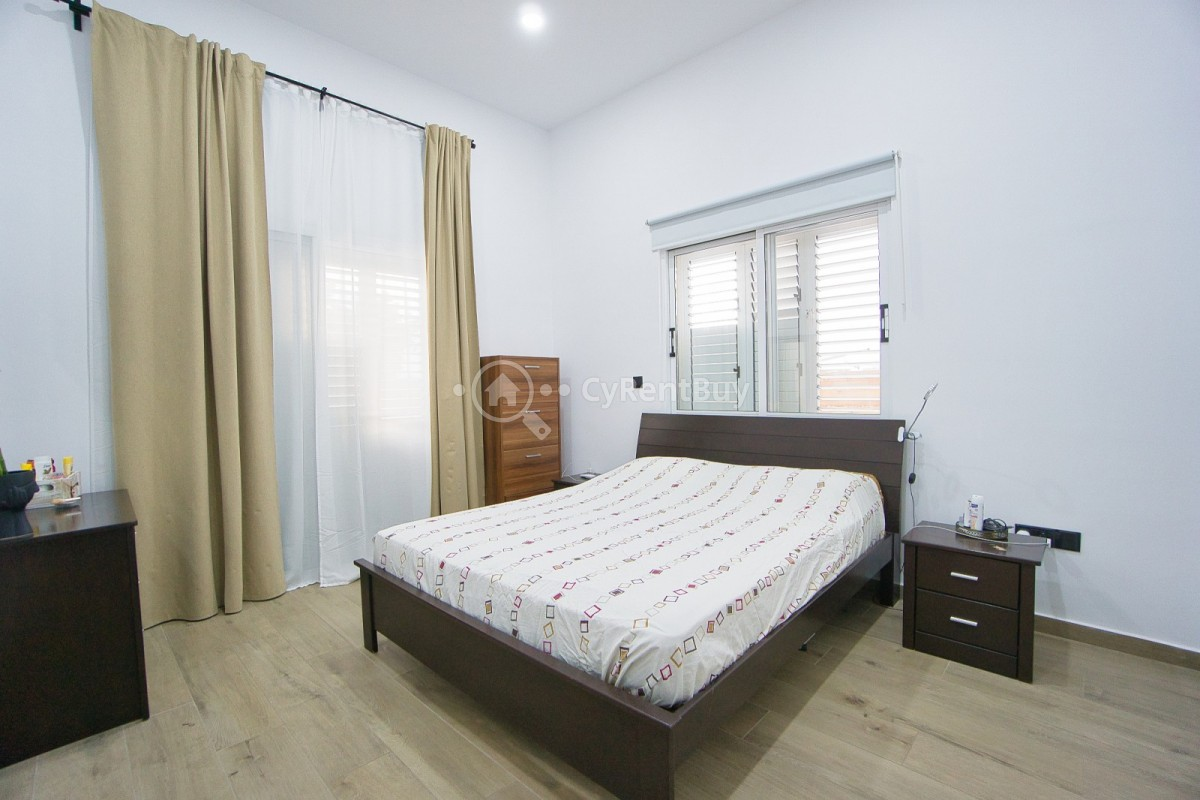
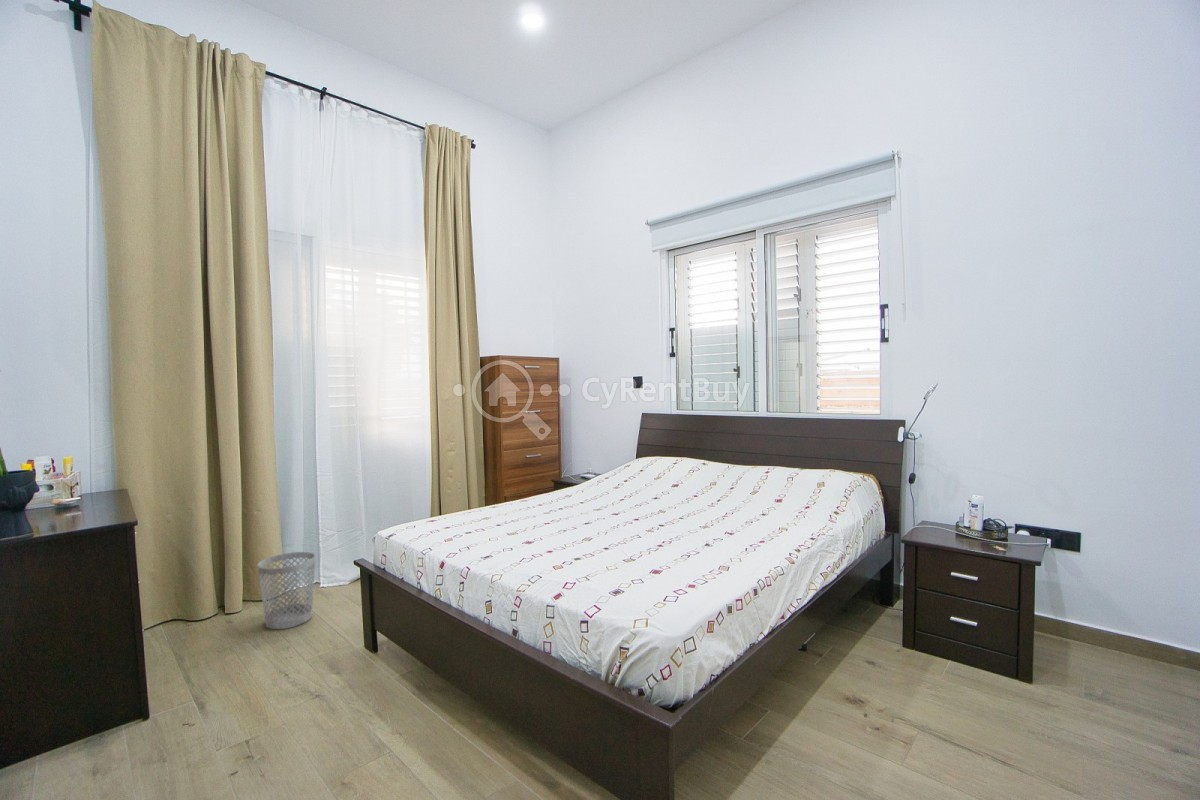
+ wastebasket [257,551,316,630]
